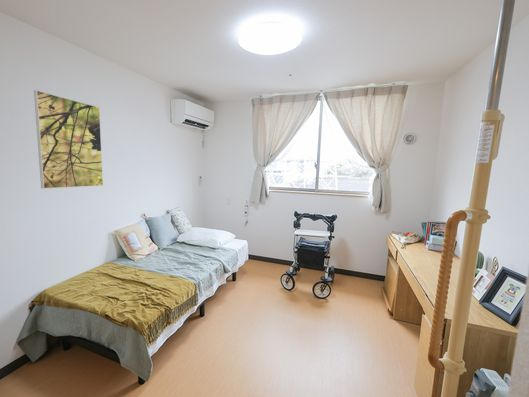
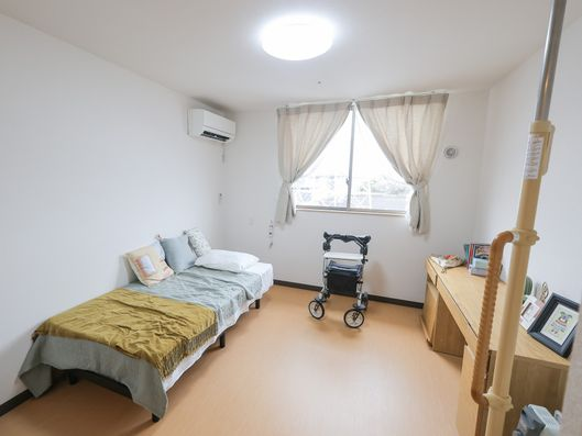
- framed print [33,89,104,190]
